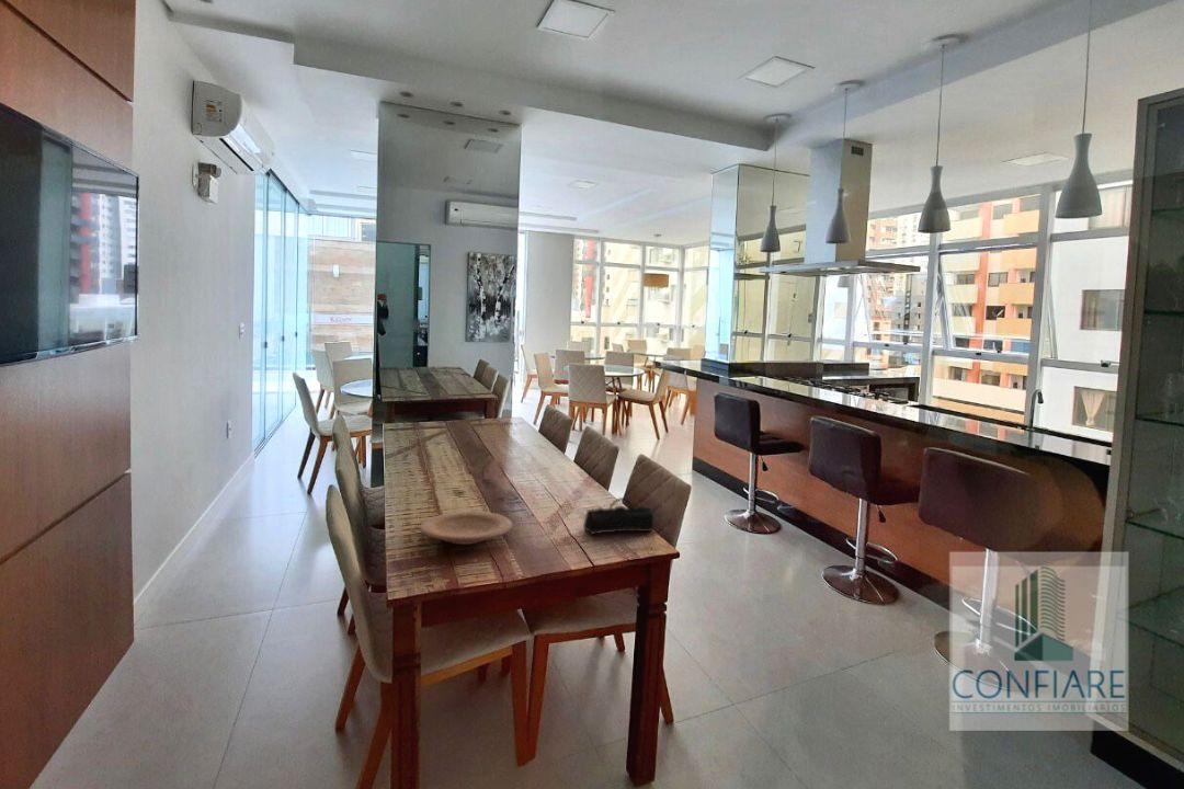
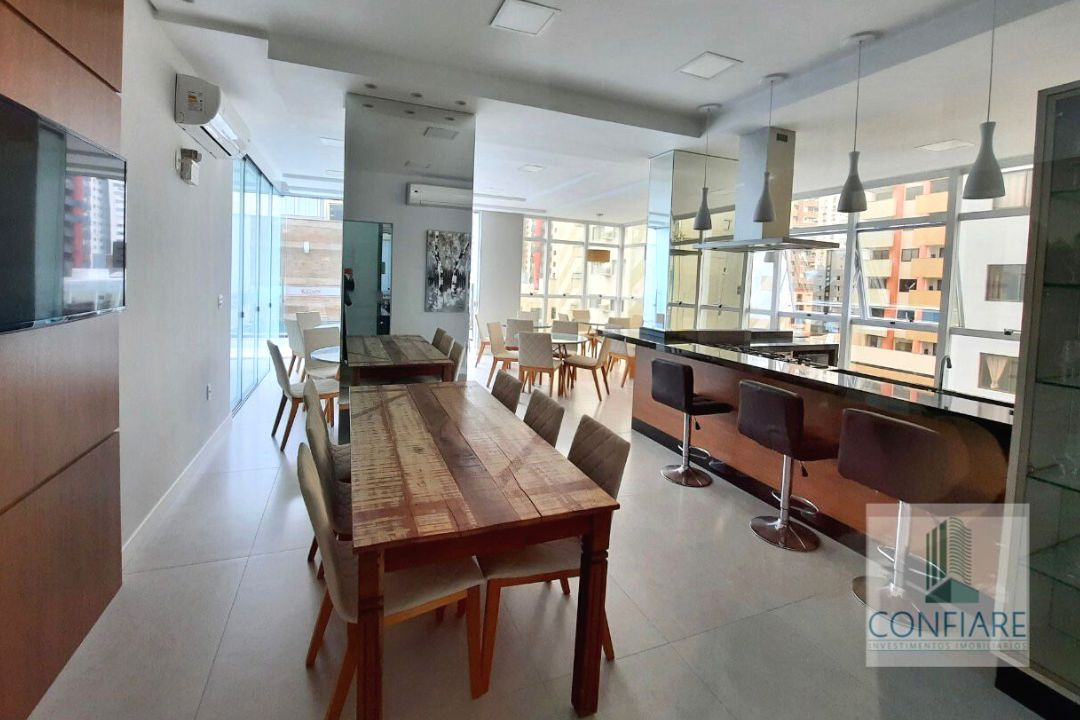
- pencil case [582,496,656,535]
- plate [419,511,513,546]
